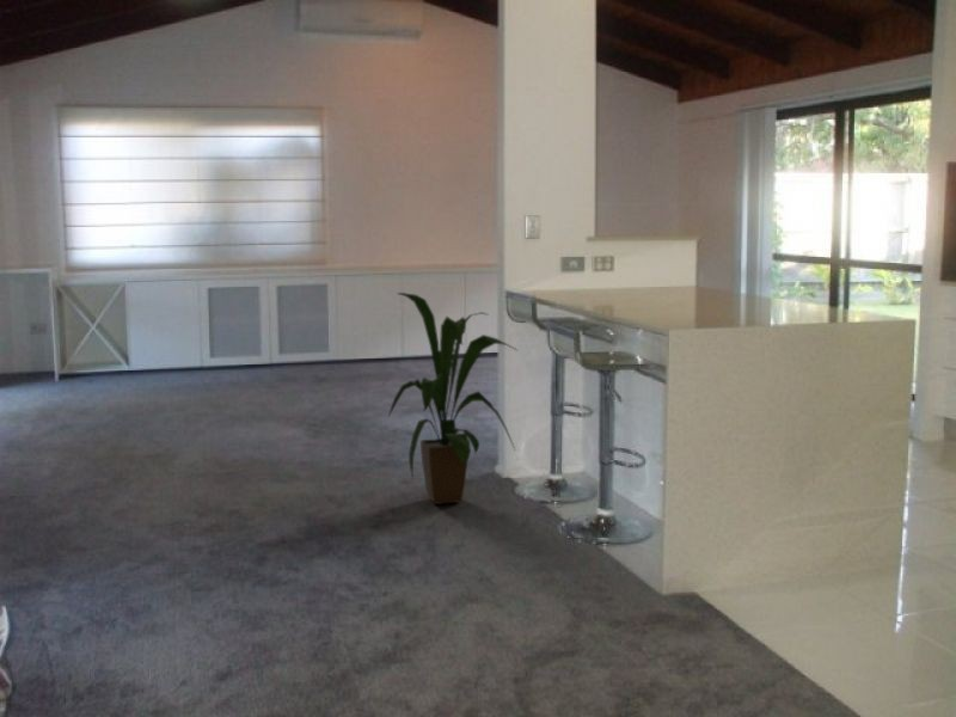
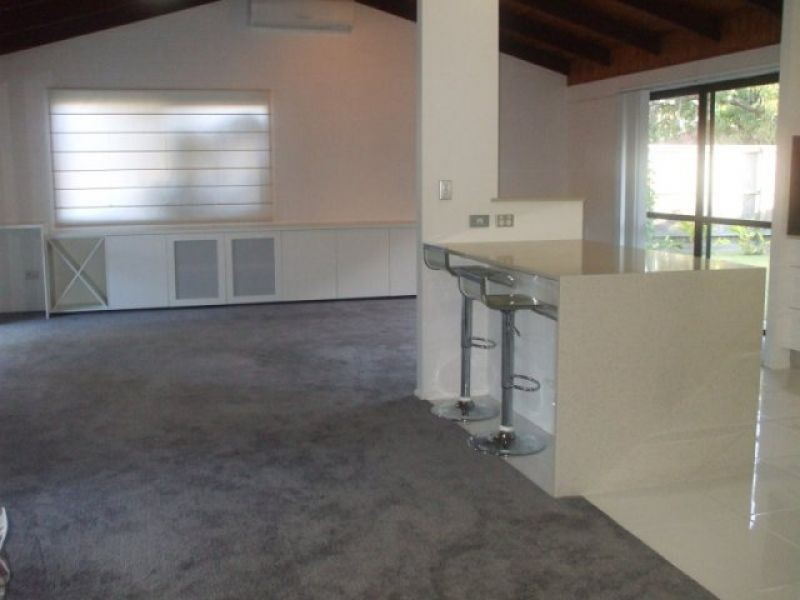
- house plant [387,292,520,505]
